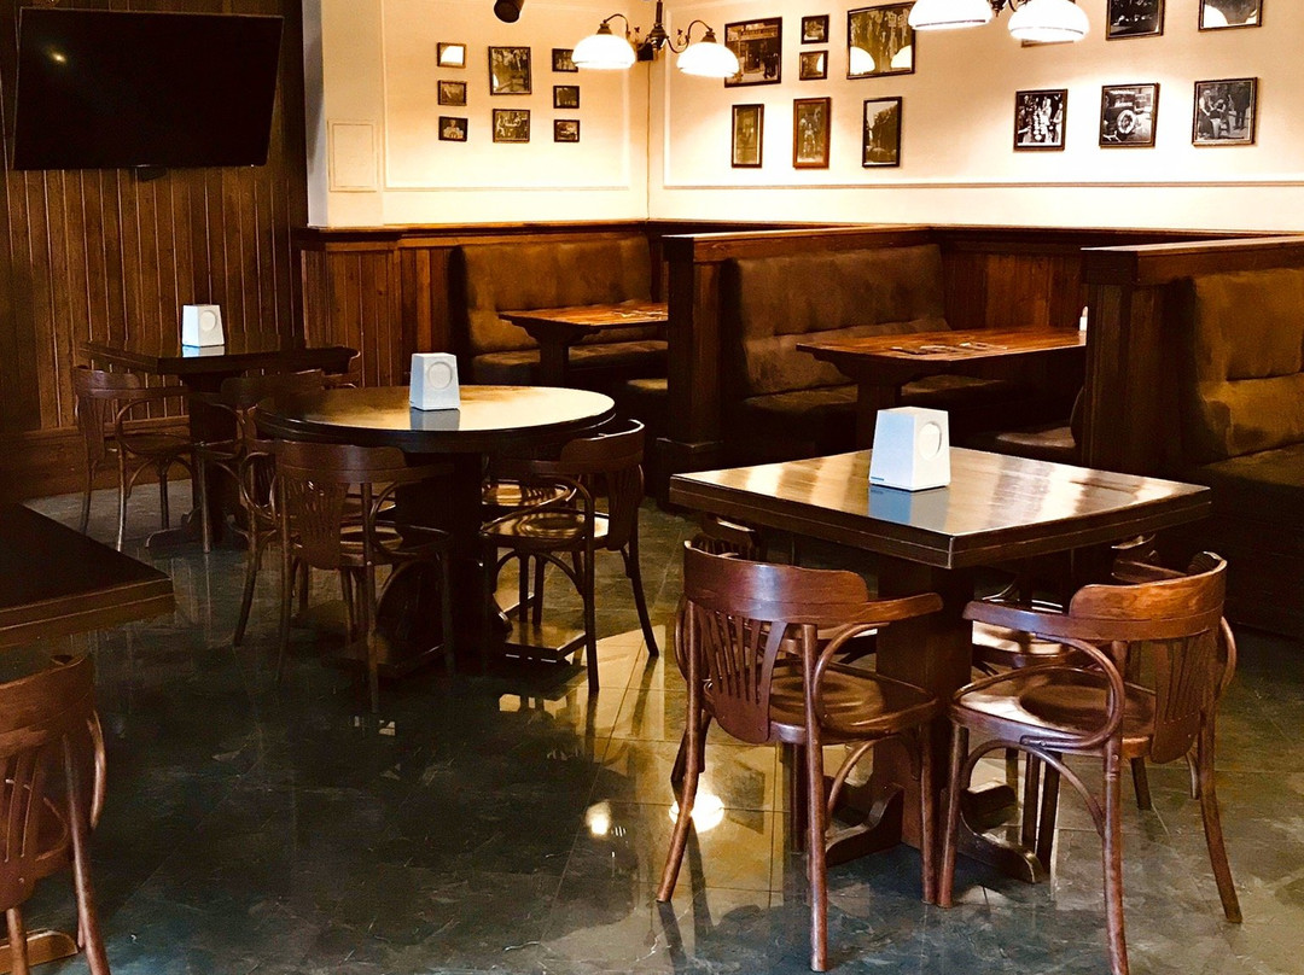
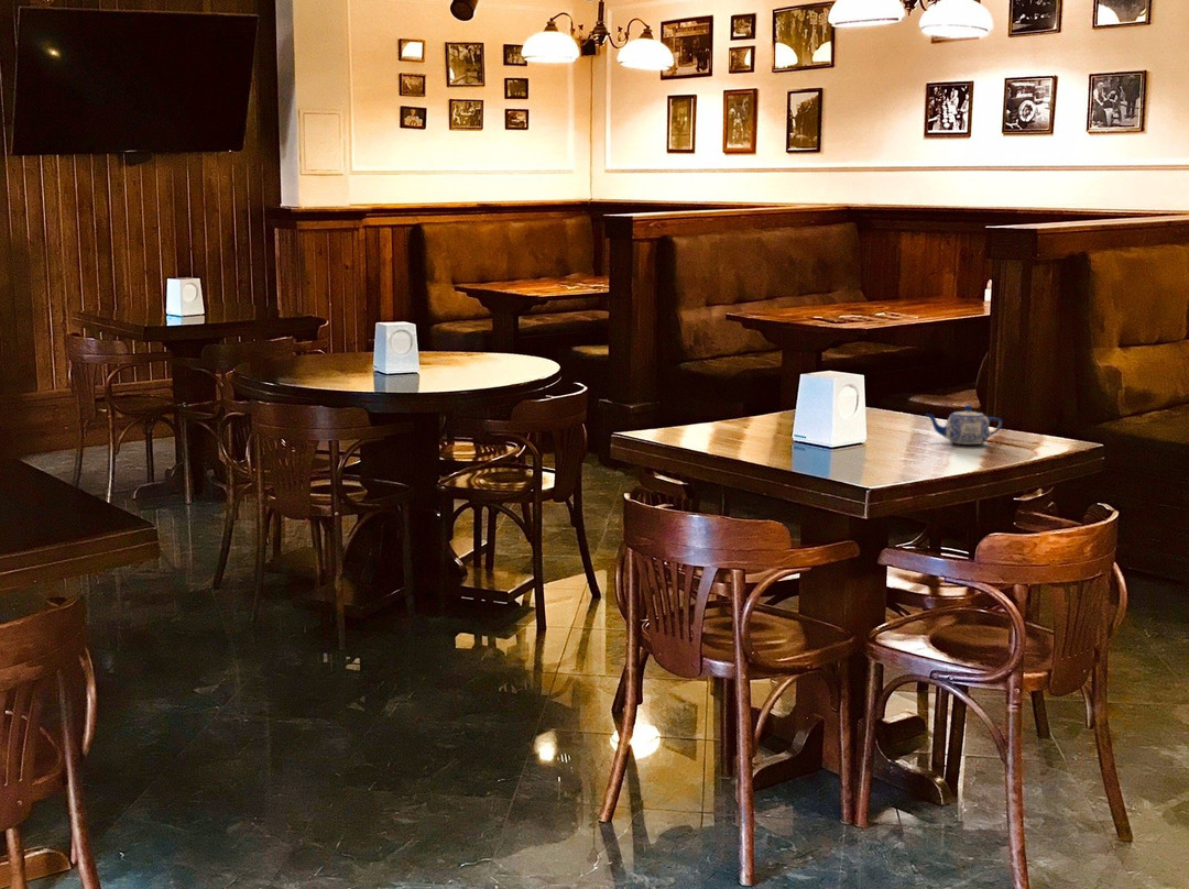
+ teapot [924,404,1004,446]
